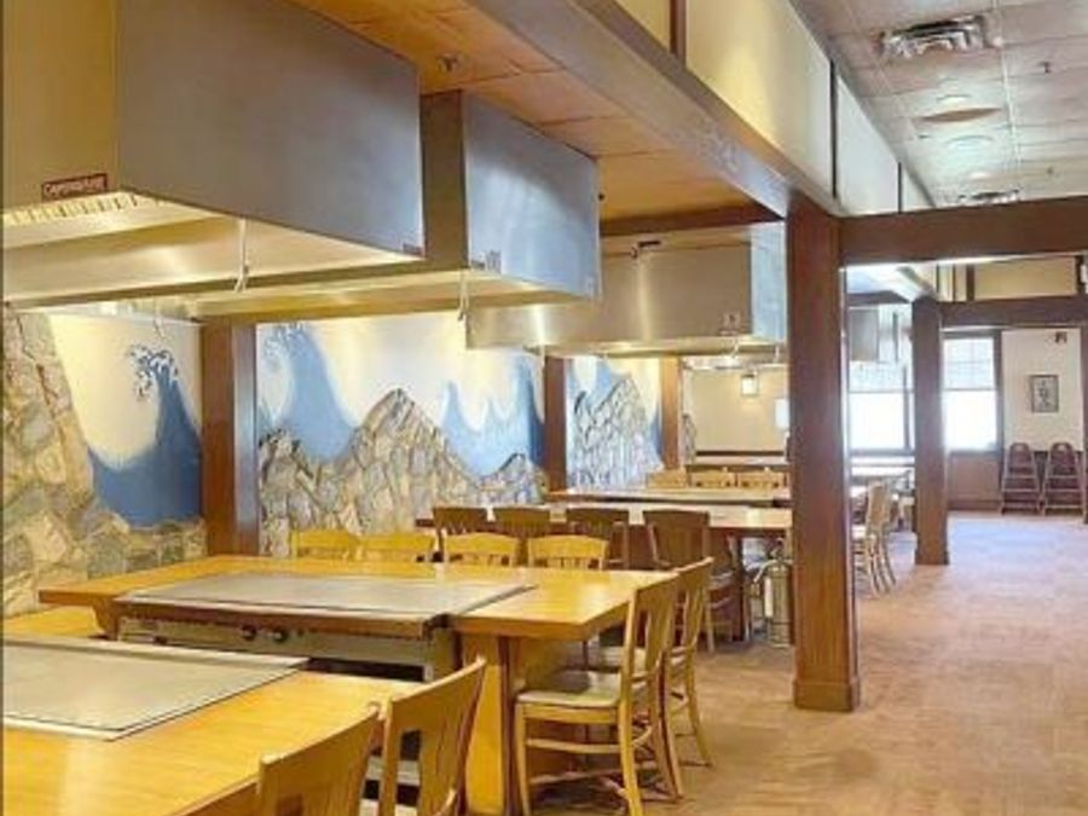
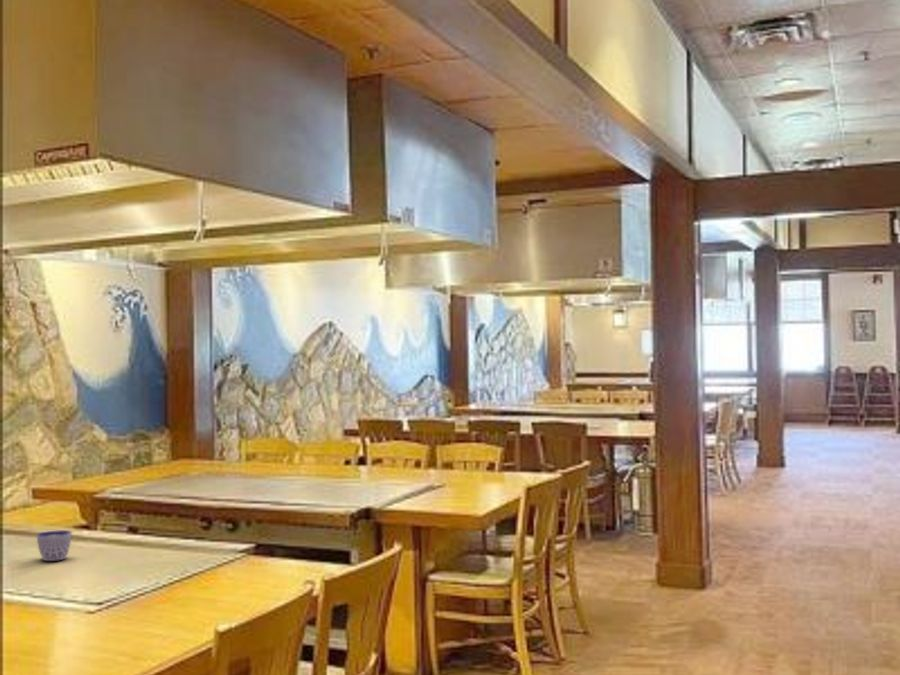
+ cup [36,529,73,562]
